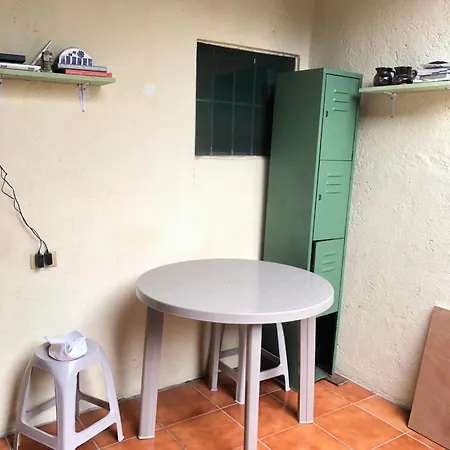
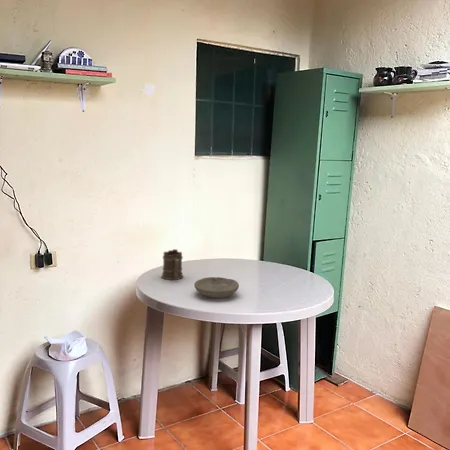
+ bowl [193,276,240,299]
+ mug [160,248,184,281]
